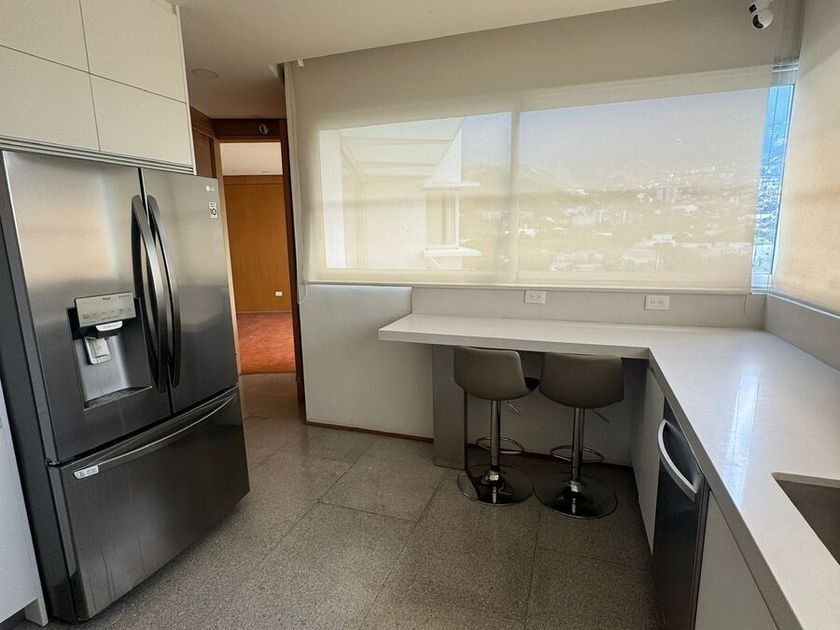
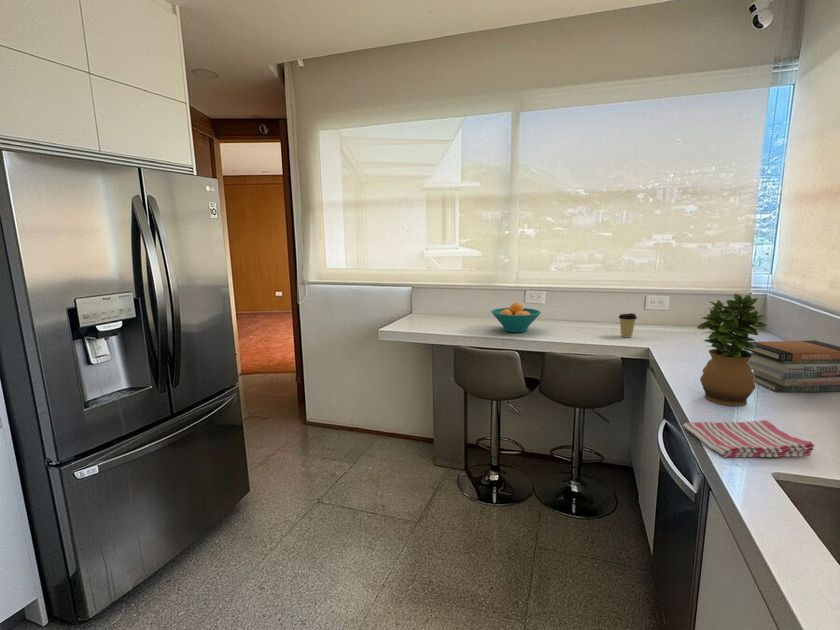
+ coffee cup [617,312,638,338]
+ potted plant [696,293,768,407]
+ dish towel [682,419,815,458]
+ book stack [742,340,840,393]
+ fruit bowl [490,302,542,333]
